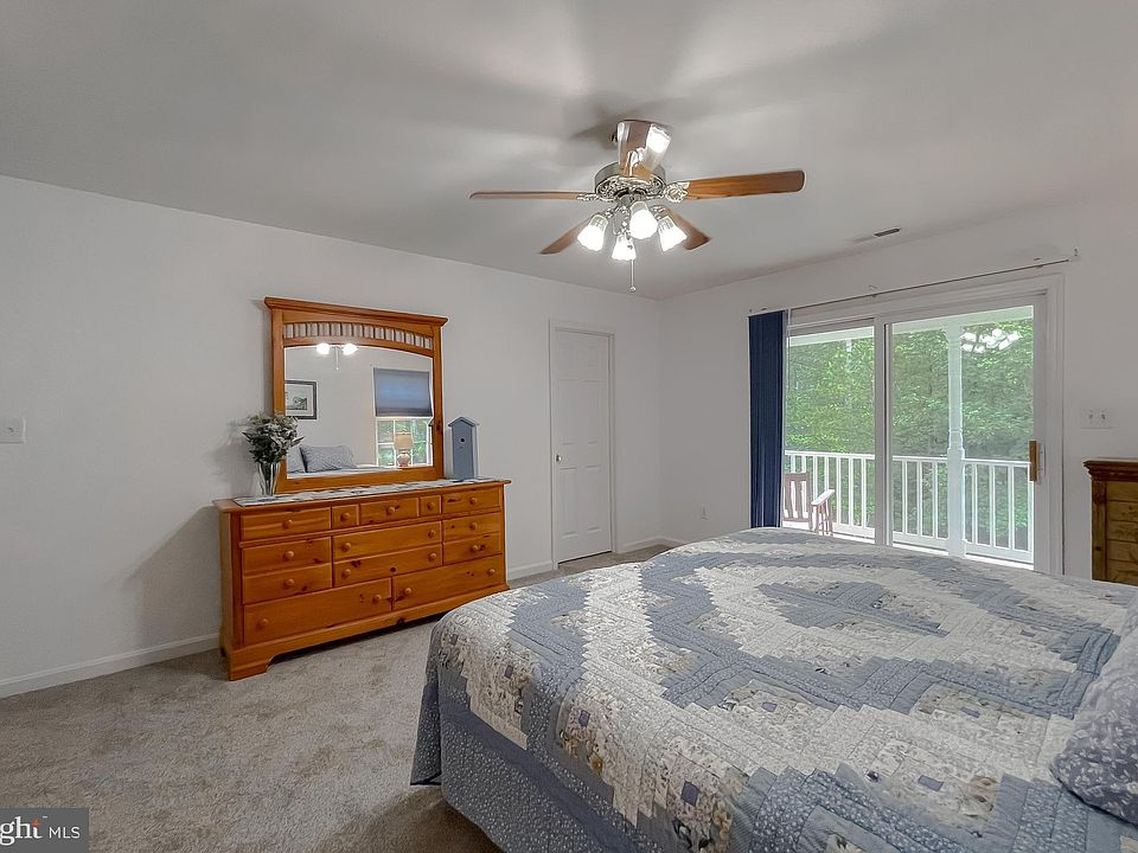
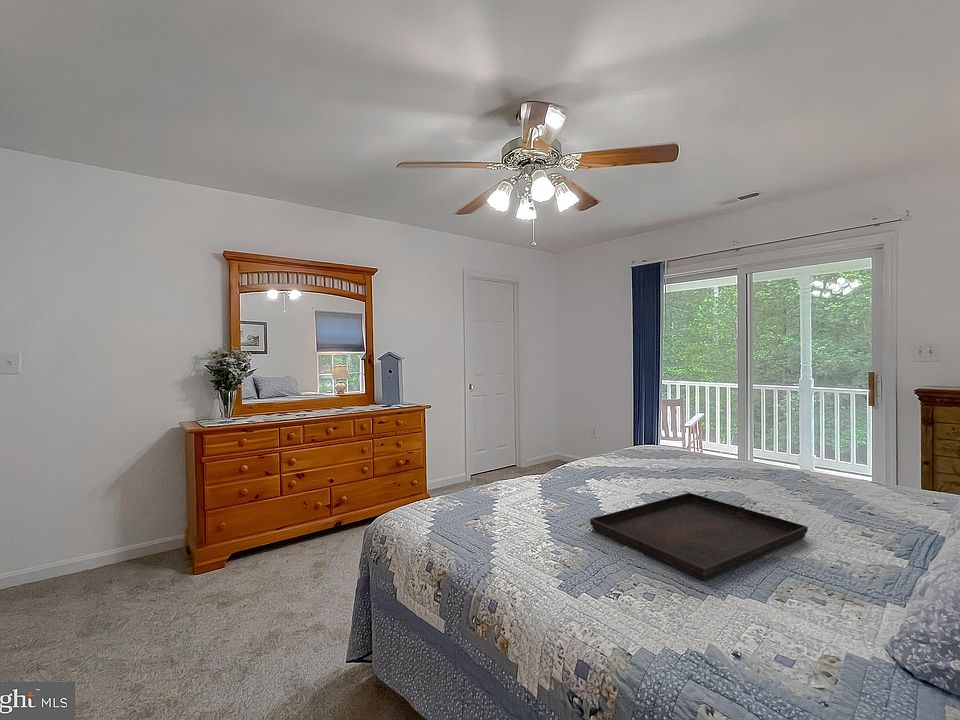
+ serving tray [589,492,809,581]
